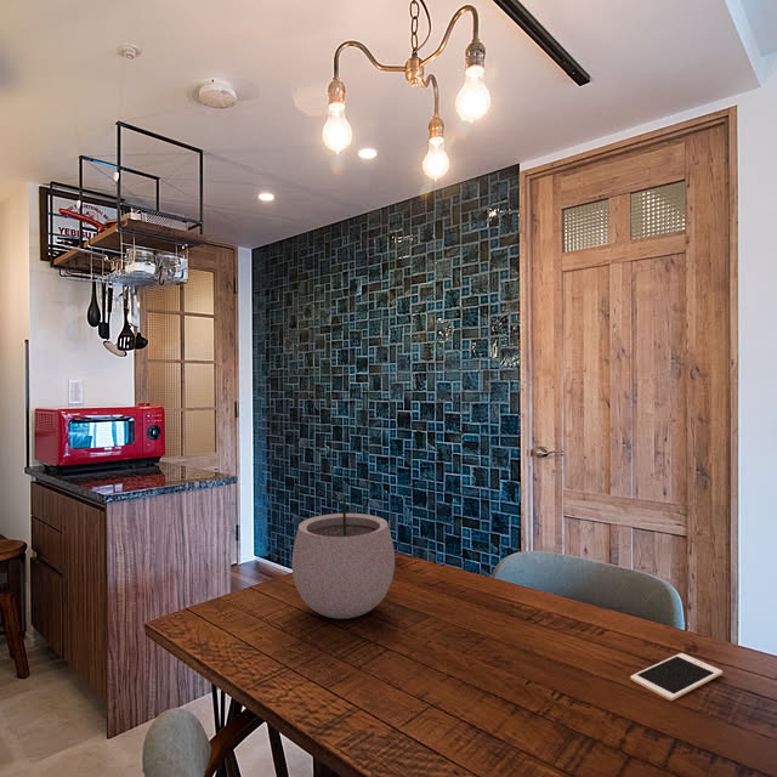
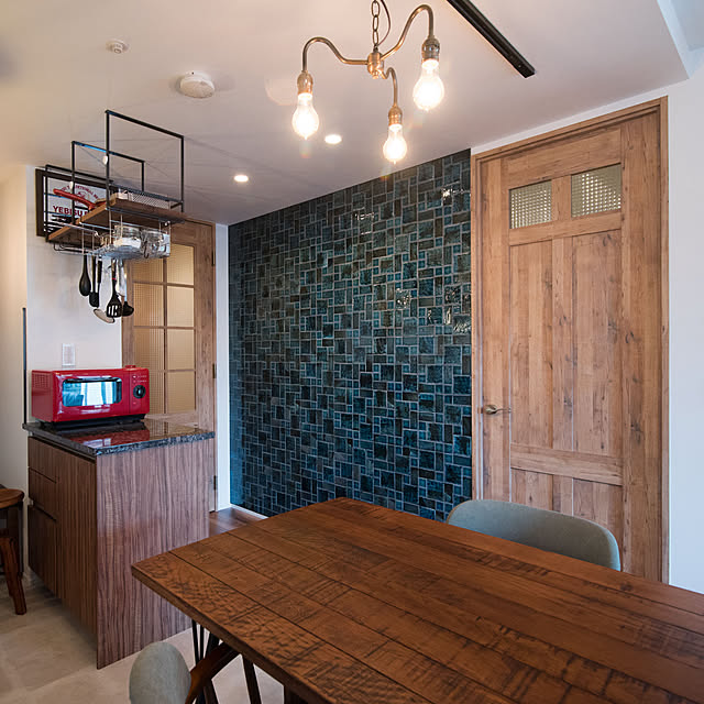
- plant pot [291,487,396,620]
- cell phone [629,652,724,702]
